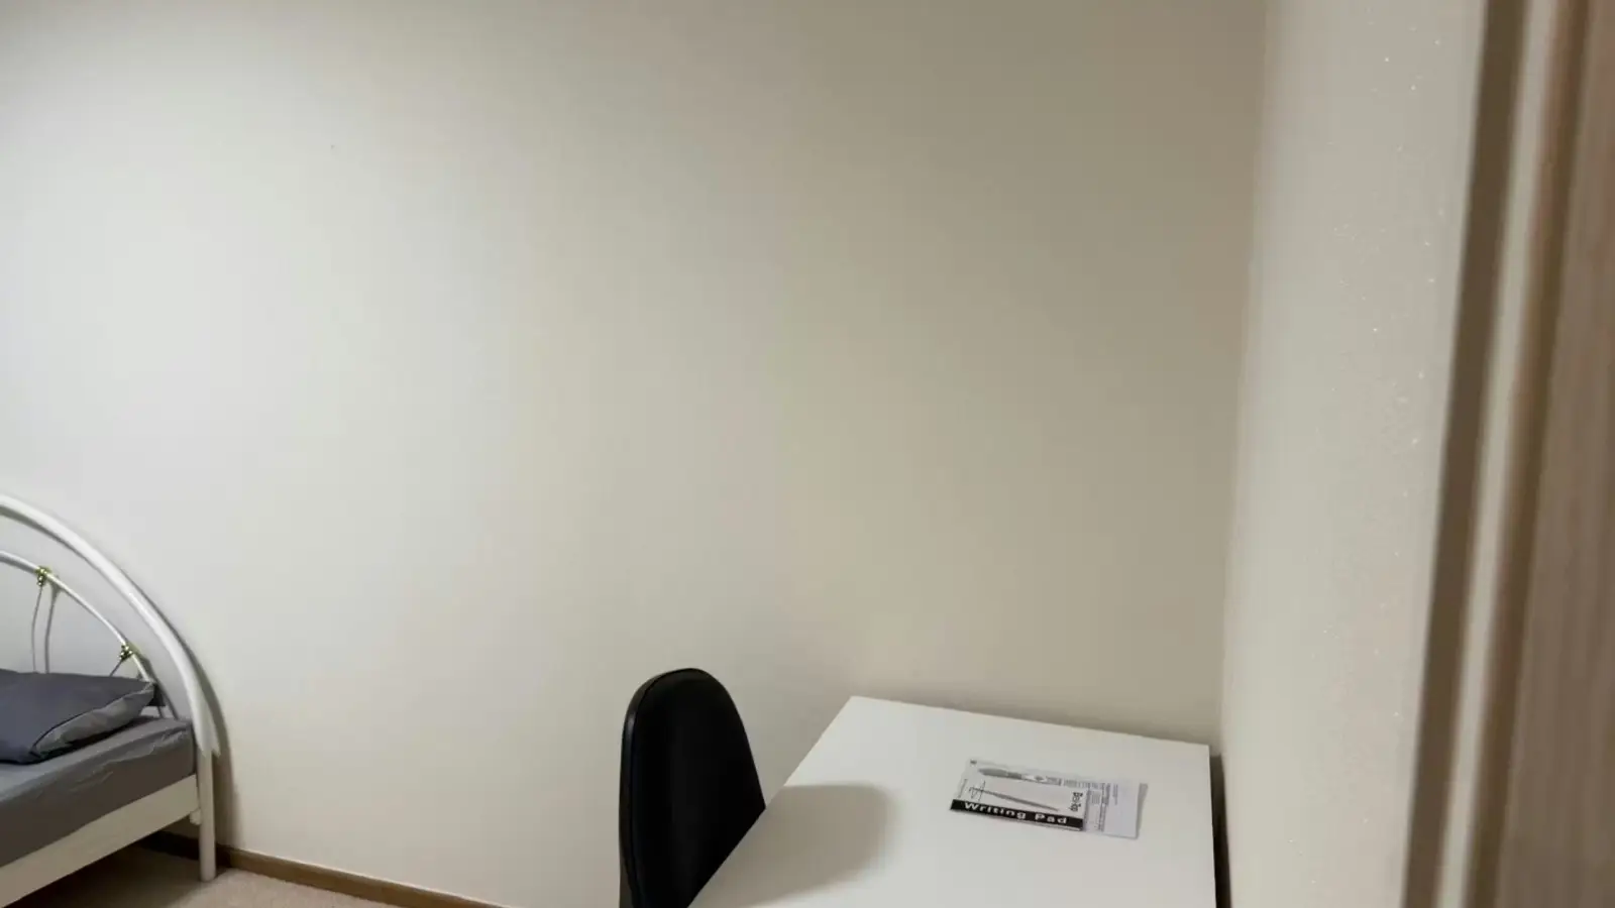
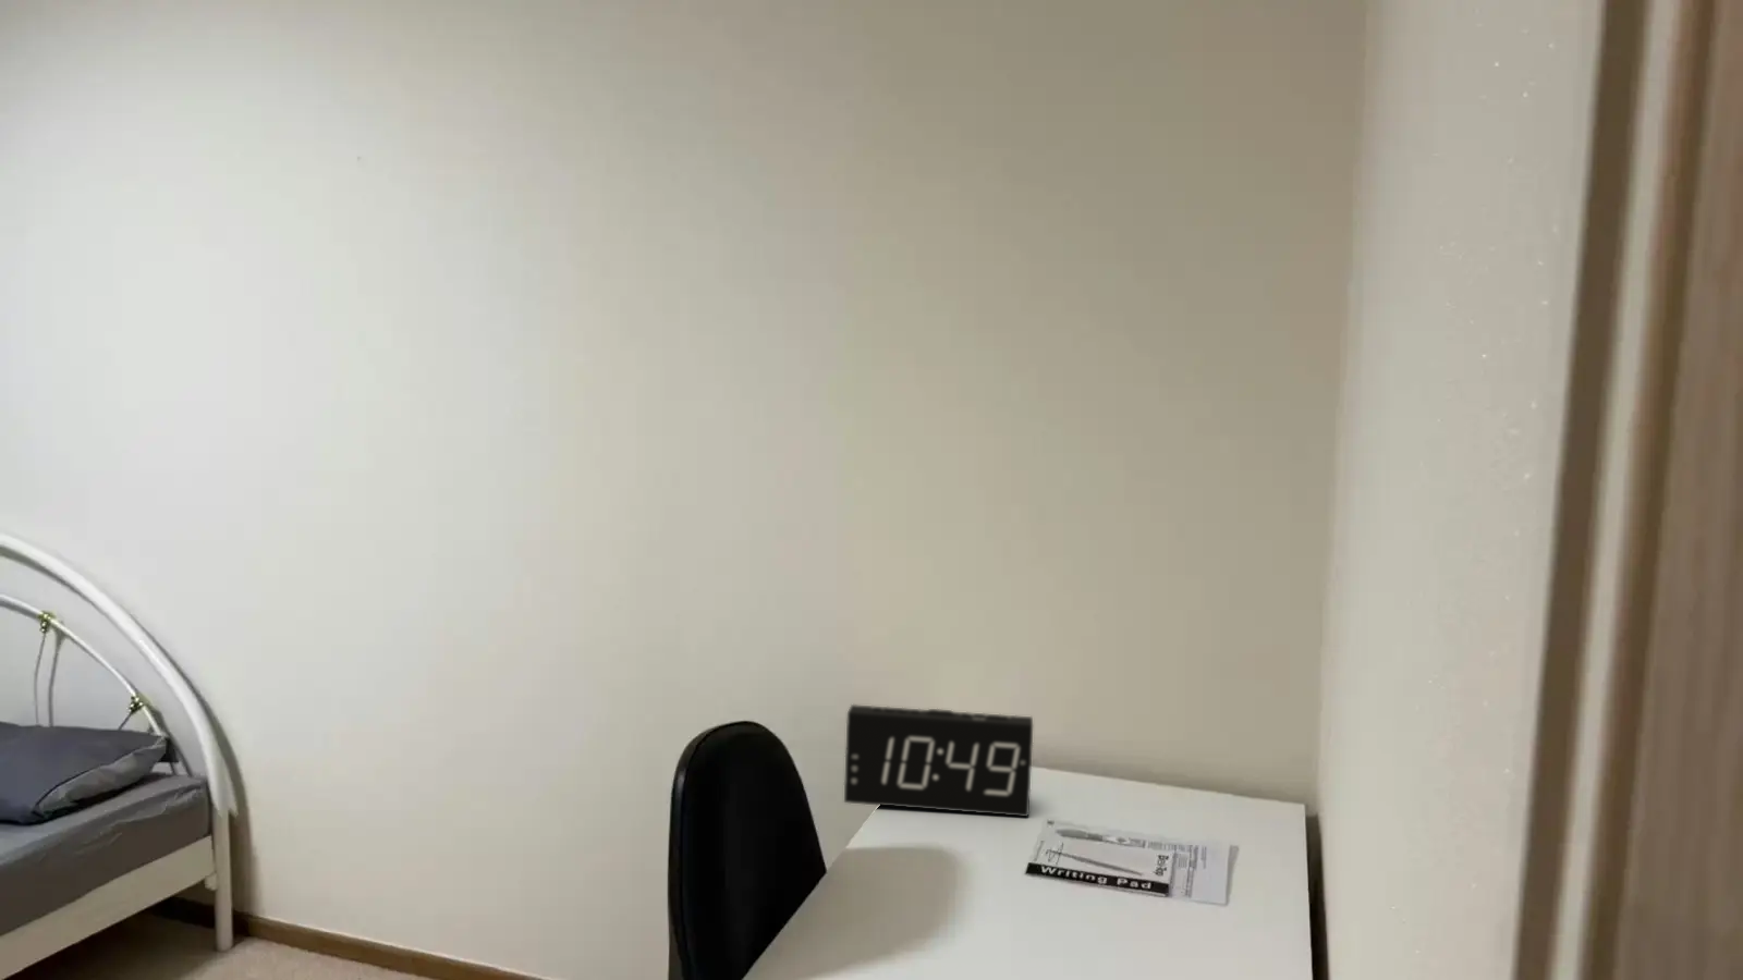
+ alarm clock [843,704,1034,817]
